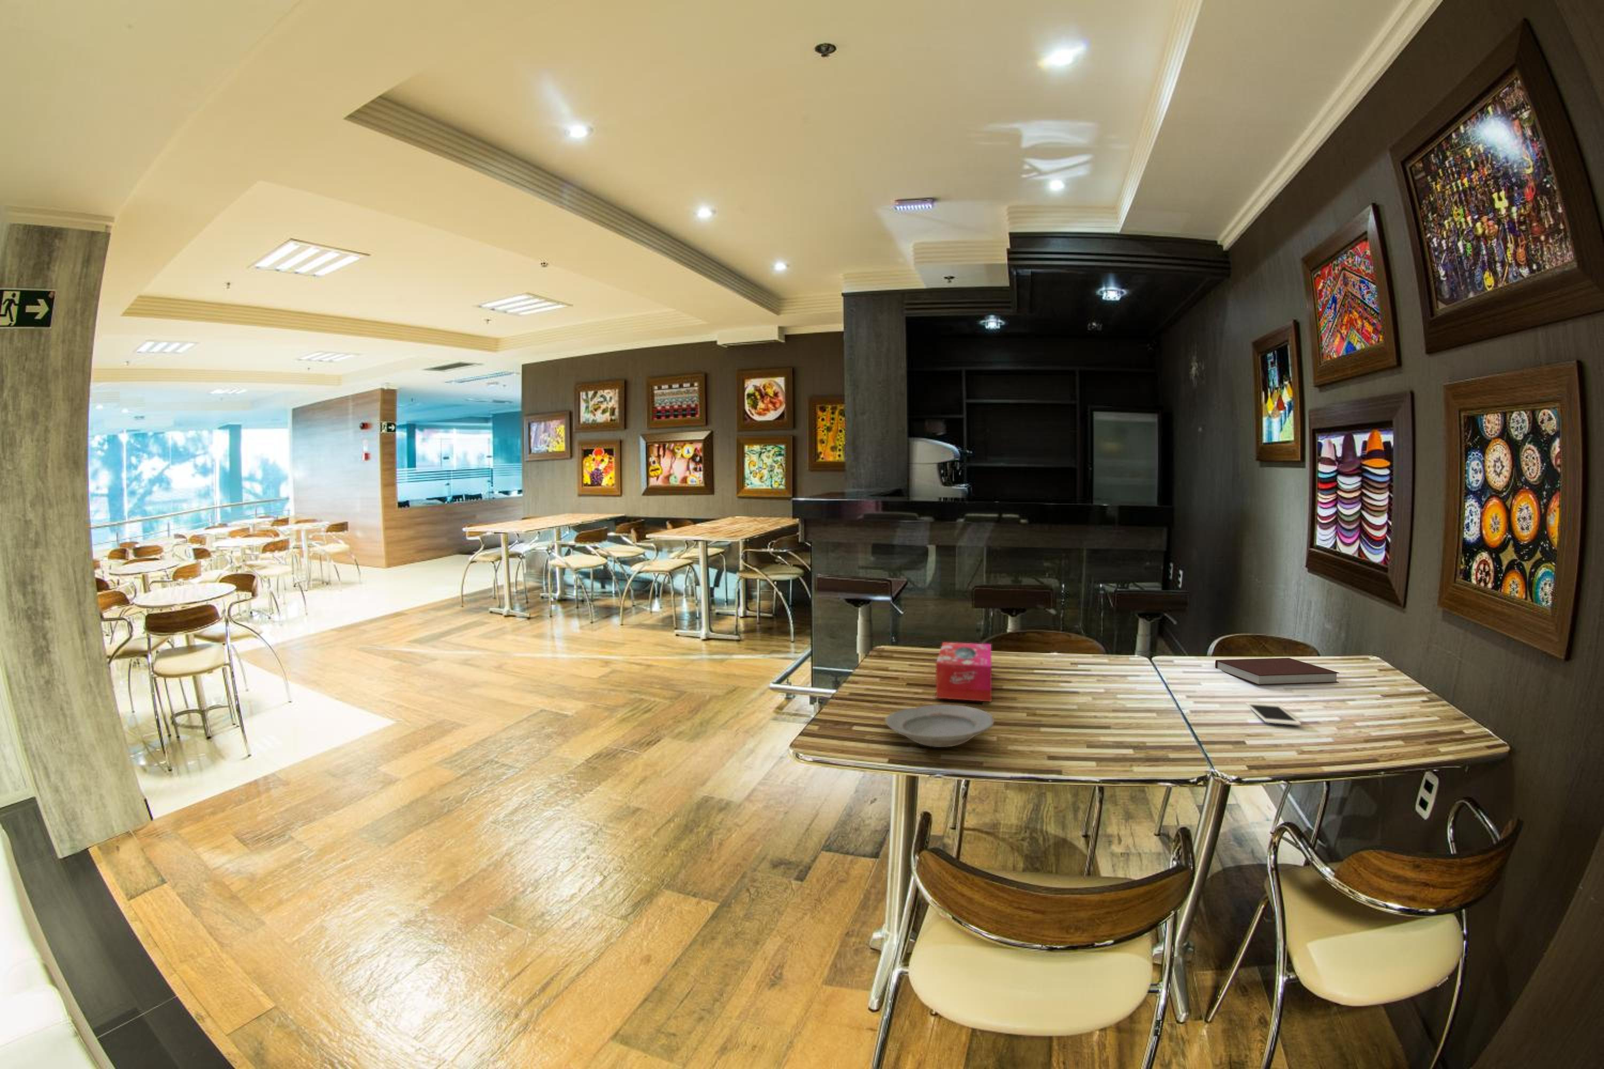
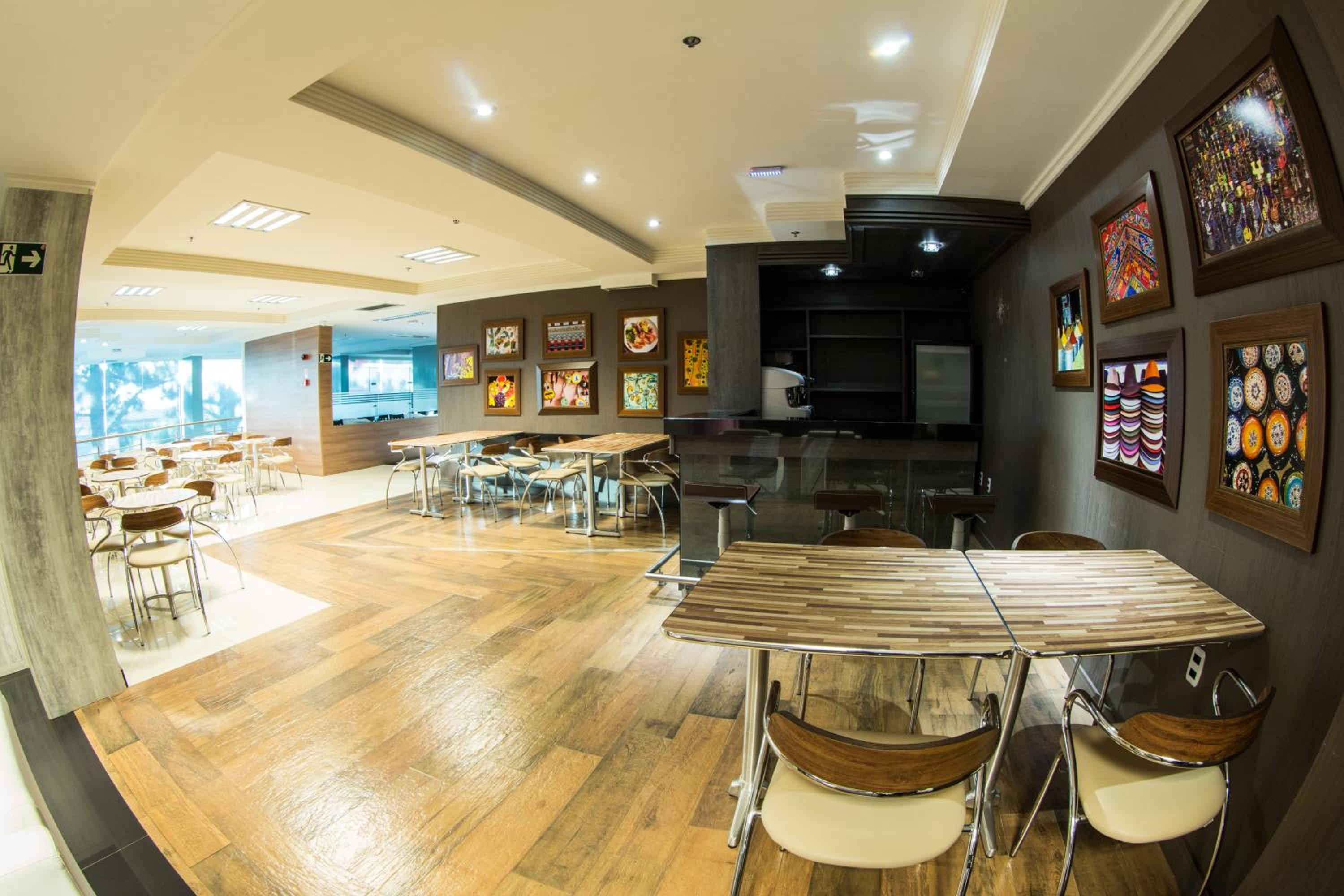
- tissue box [936,642,992,703]
- plate [884,704,995,748]
- cell phone [1245,702,1301,725]
- notebook [1215,657,1339,686]
